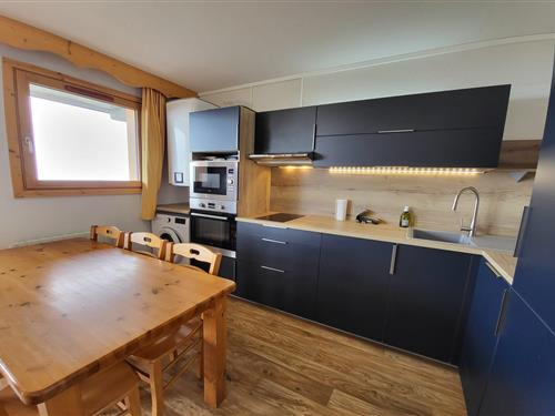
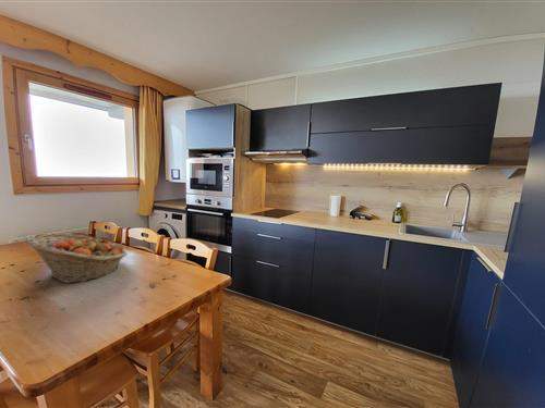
+ fruit basket [25,232,129,284]
